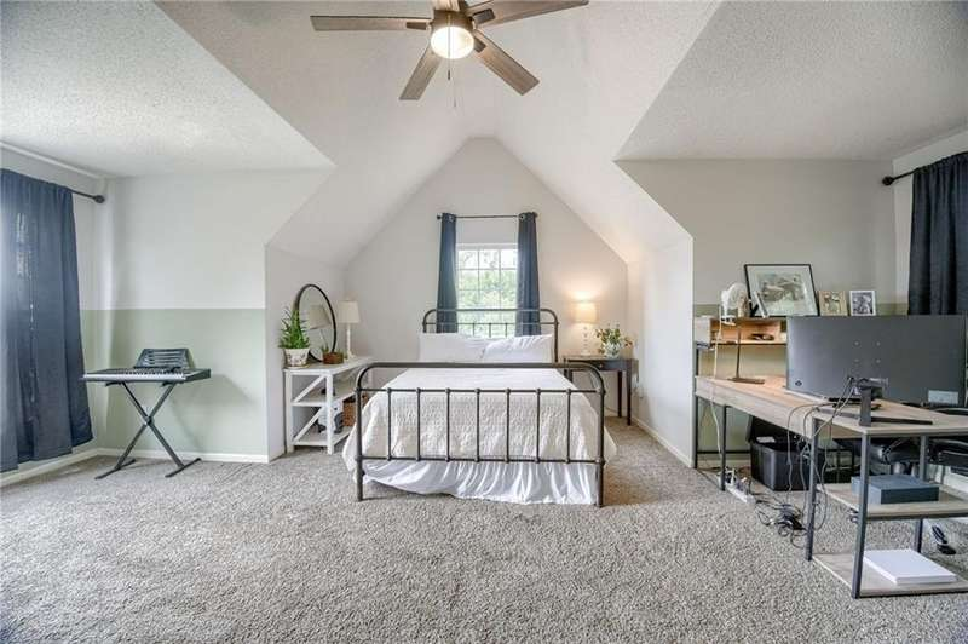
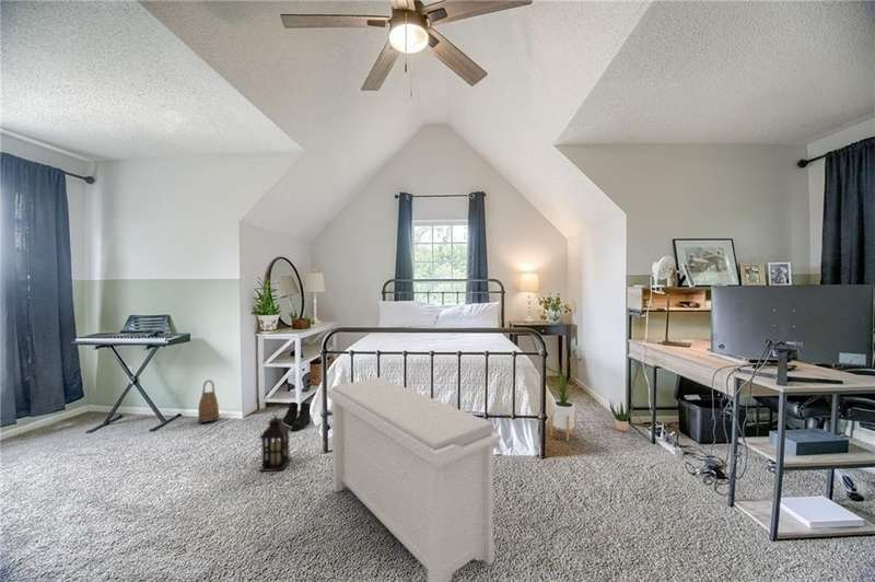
+ boots [282,400,312,432]
+ house plant [545,352,586,442]
+ basket [197,379,221,423]
+ potted plant [609,400,634,432]
+ bench [326,376,502,582]
+ lantern [257,410,293,473]
